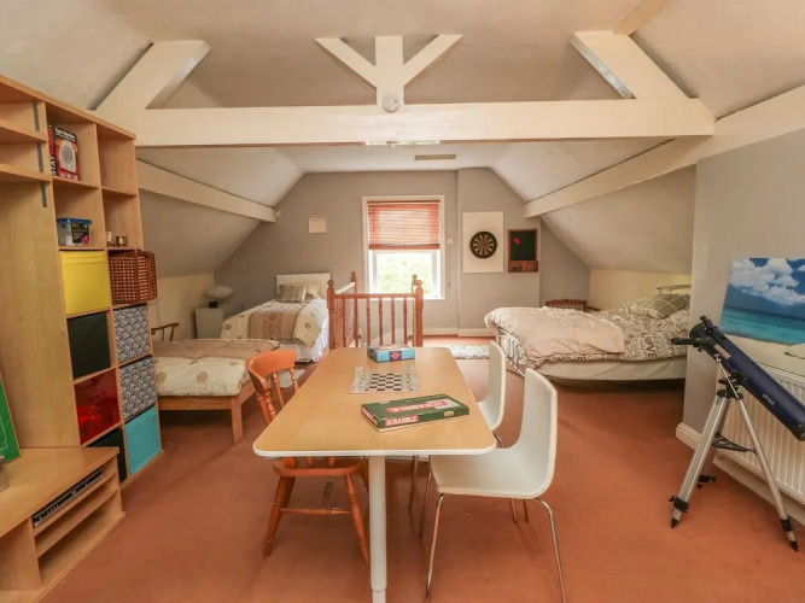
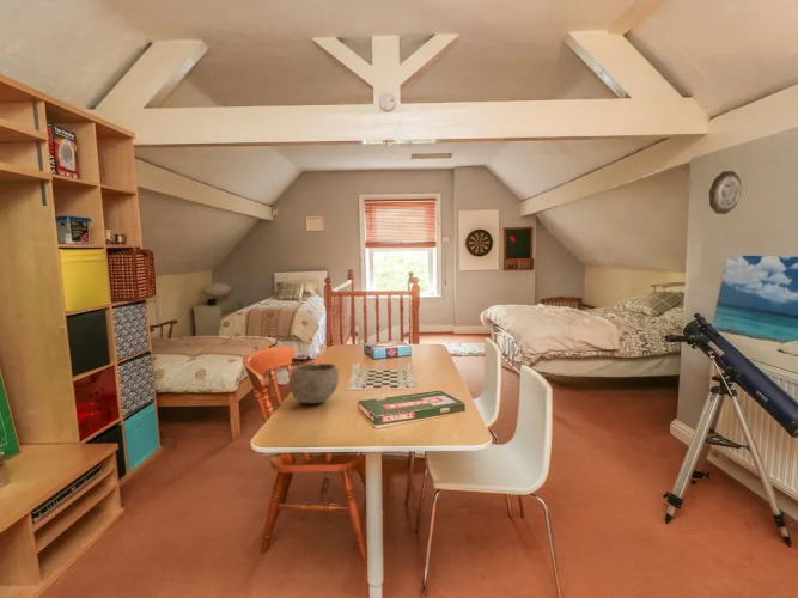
+ decorative plate [708,170,742,215]
+ bowl [288,362,340,405]
